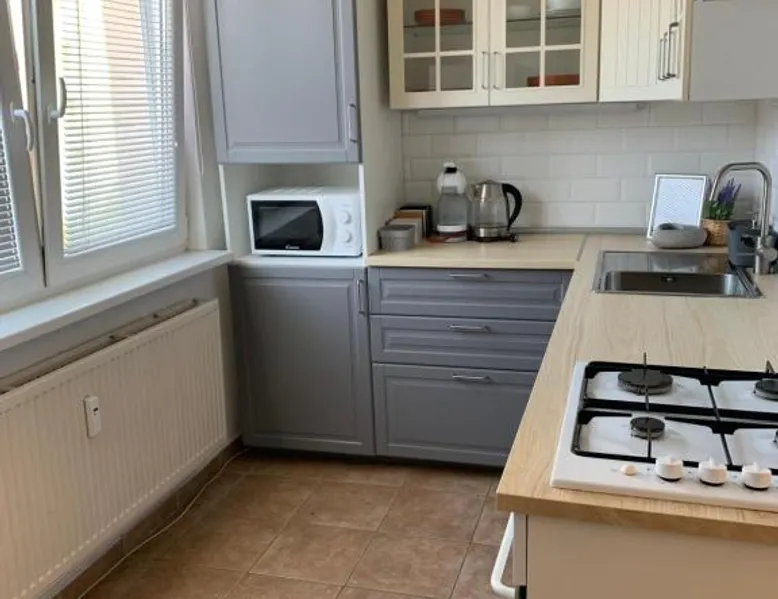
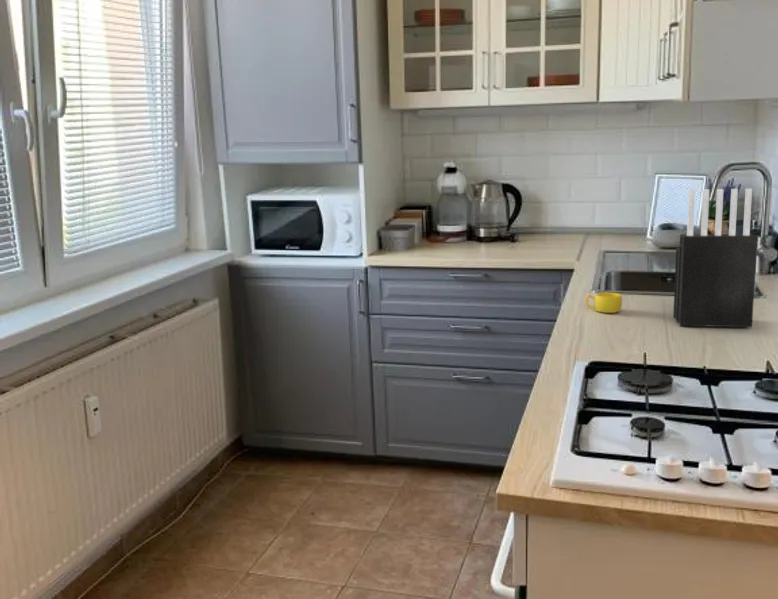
+ cup [584,292,623,314]
+ knife block [672,188,758,328]
